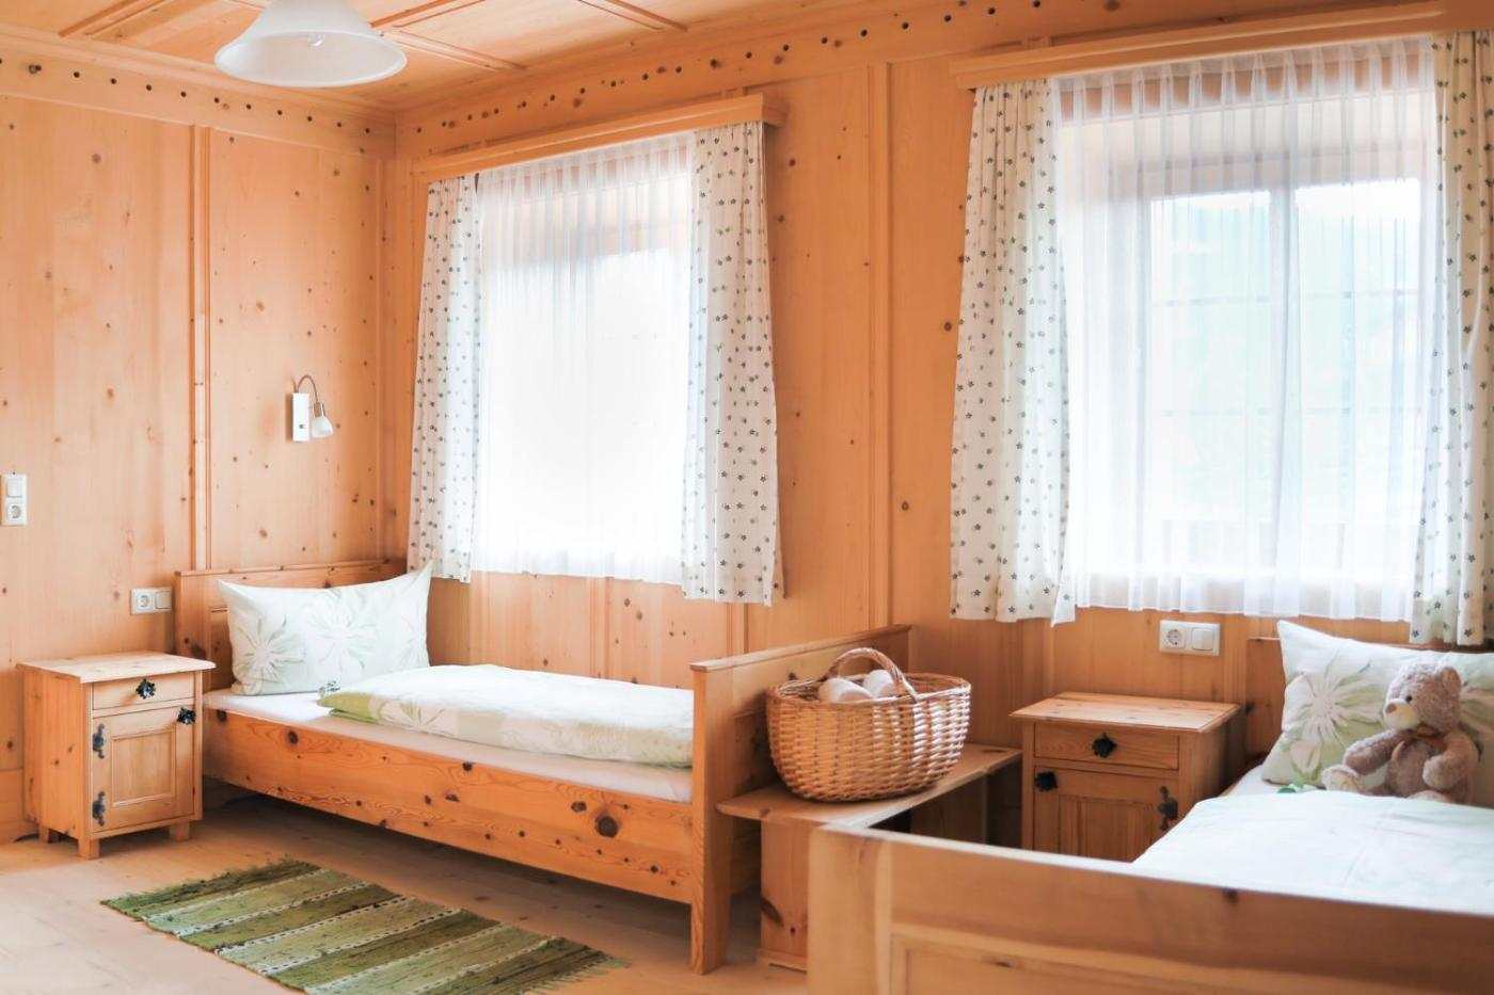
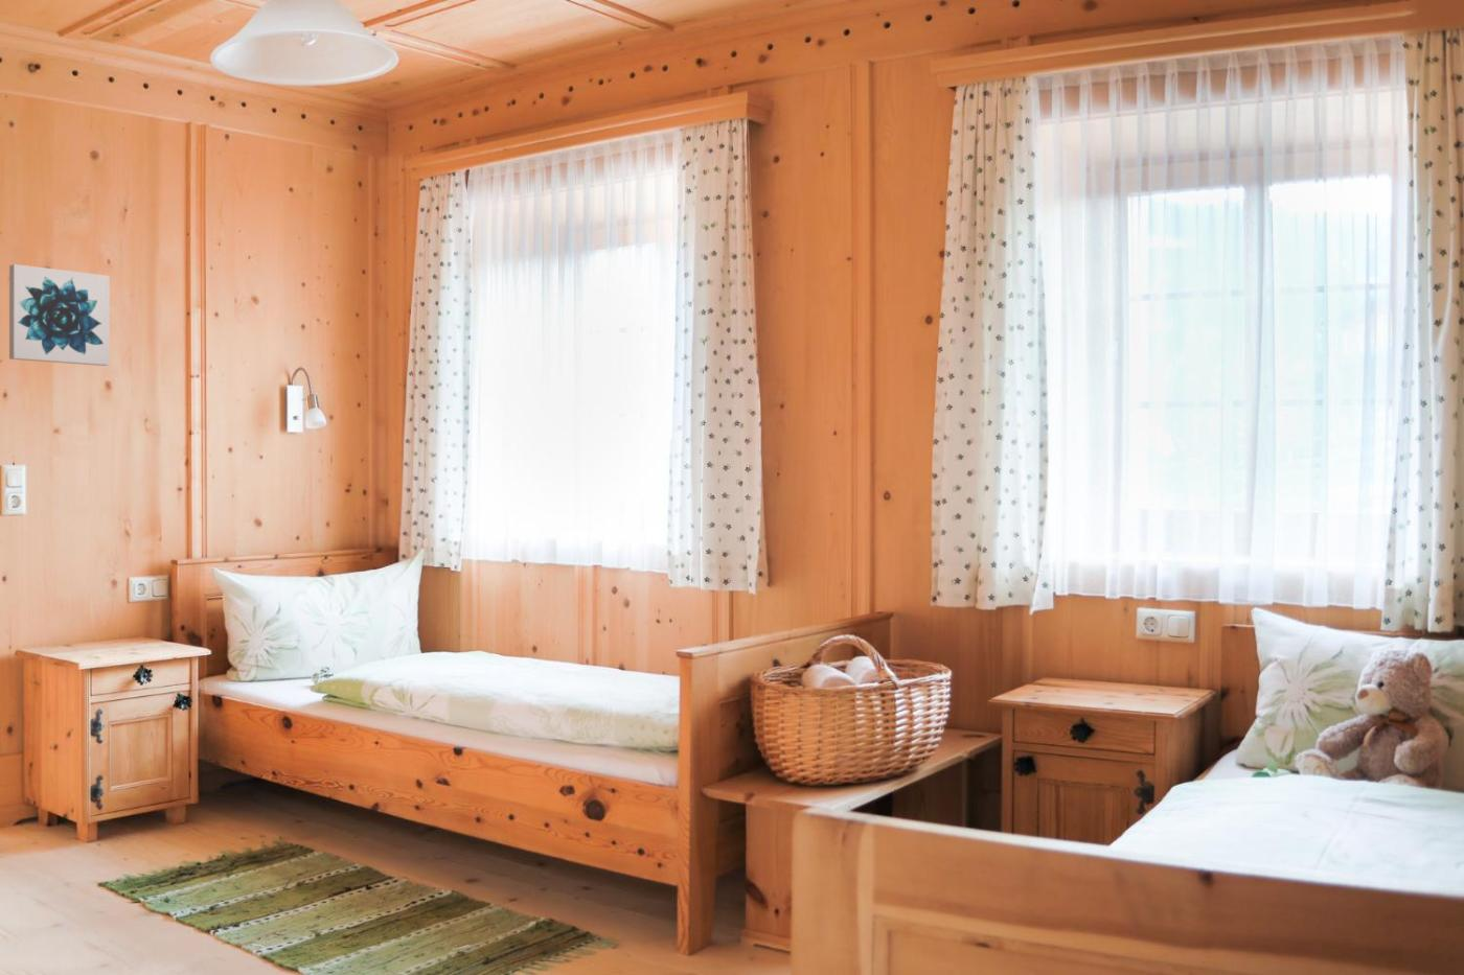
+ wall art [9,263,111,367]
